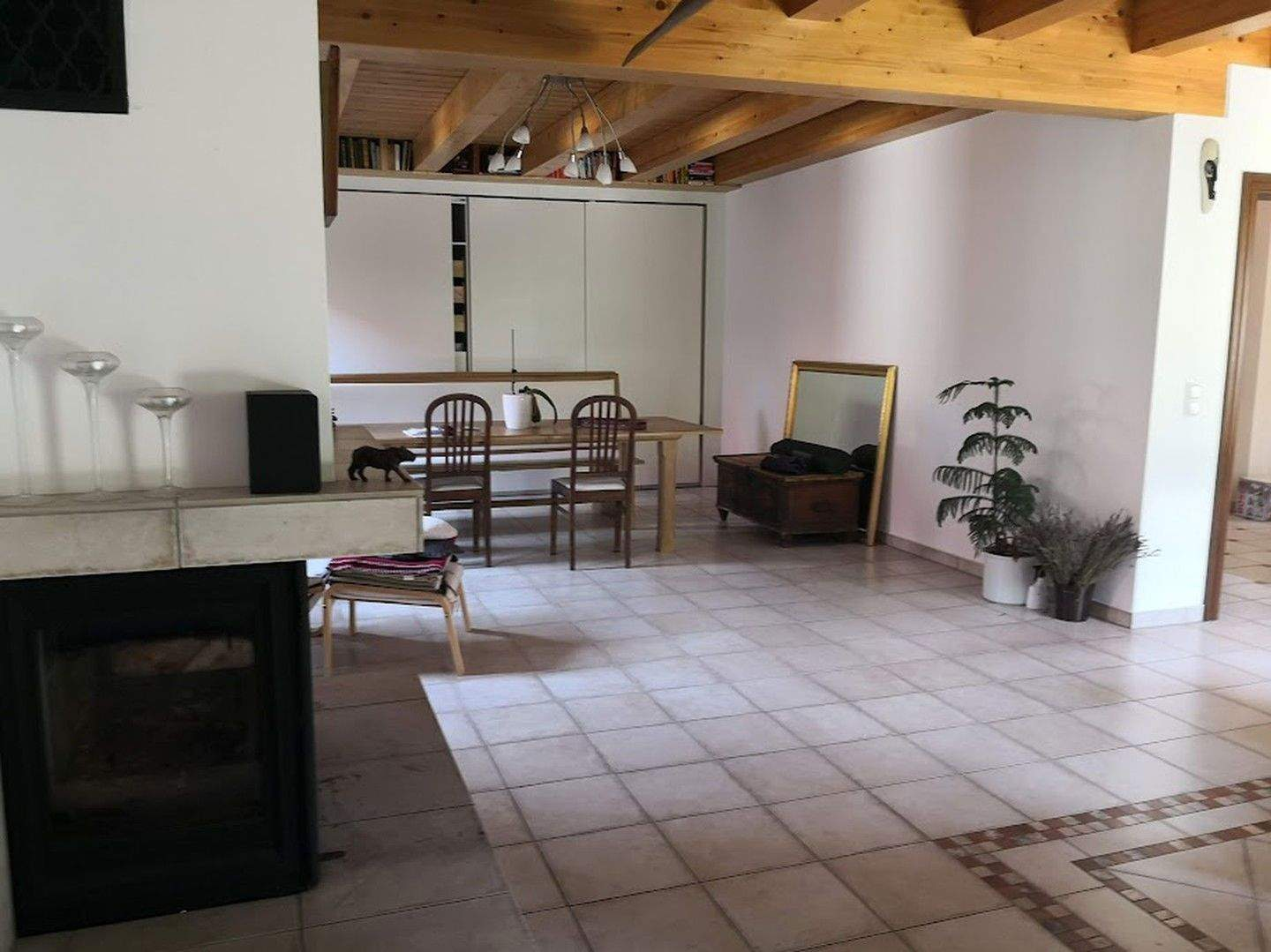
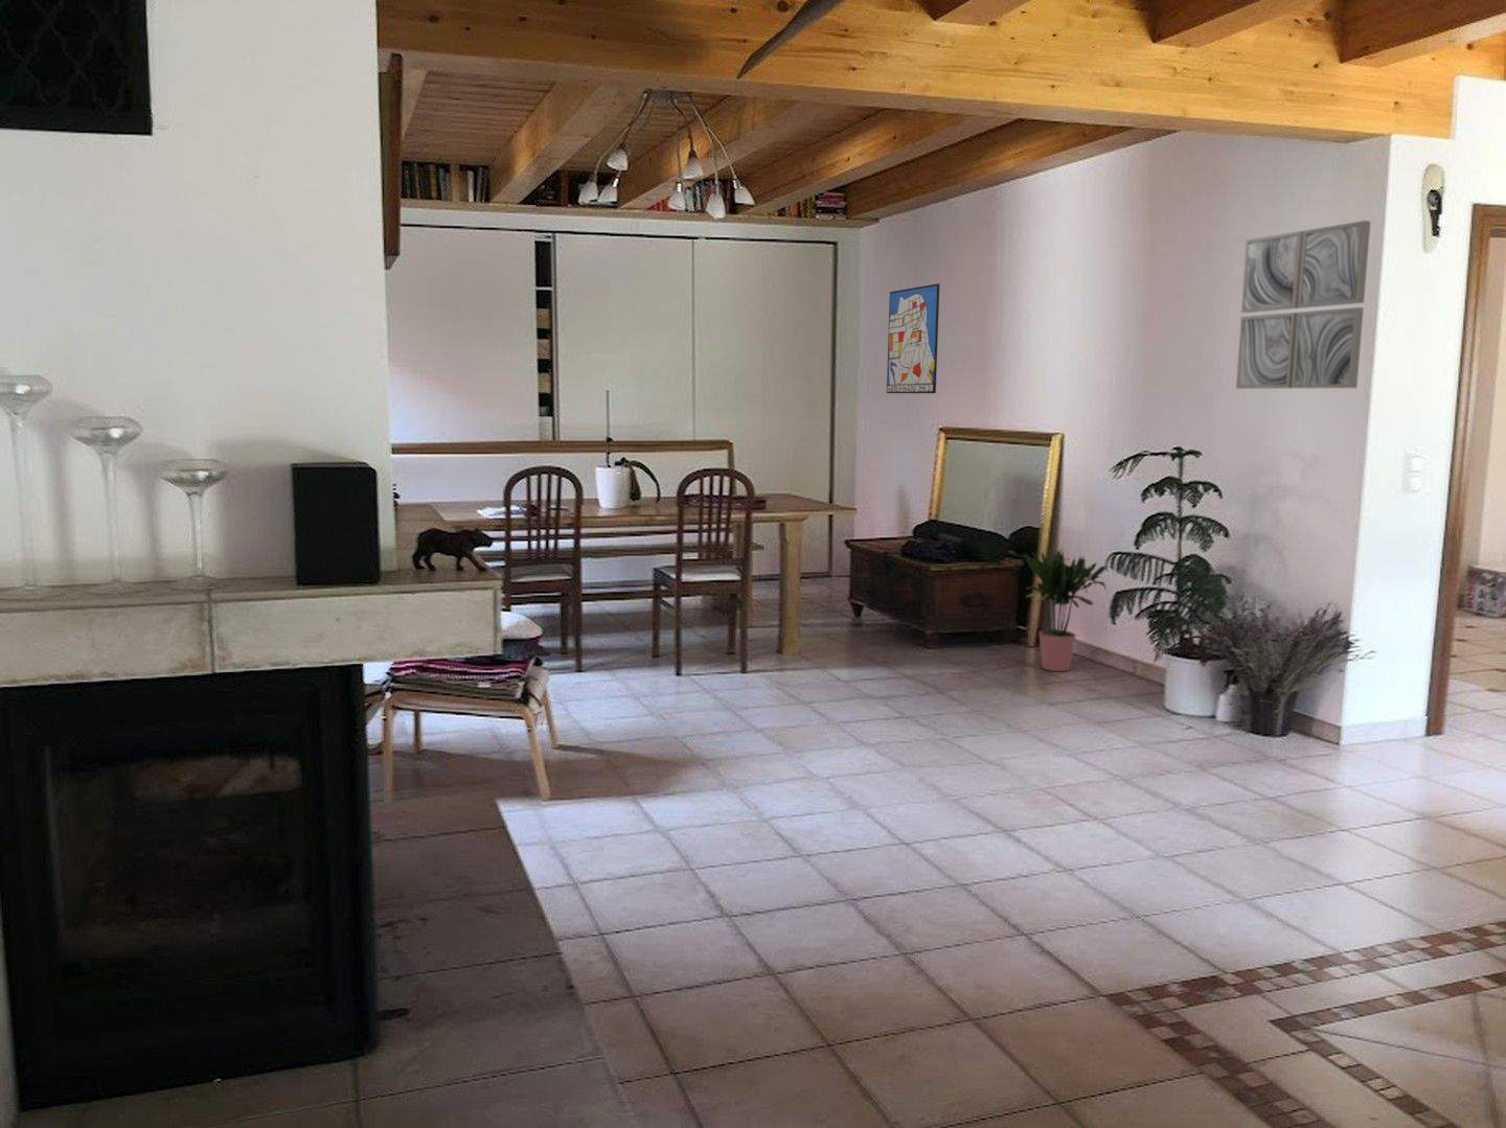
+ potted plant [1023,547,1108,672]
+ wall art [1235,219,1371,390]
+ wall art [886,282,941,395]
